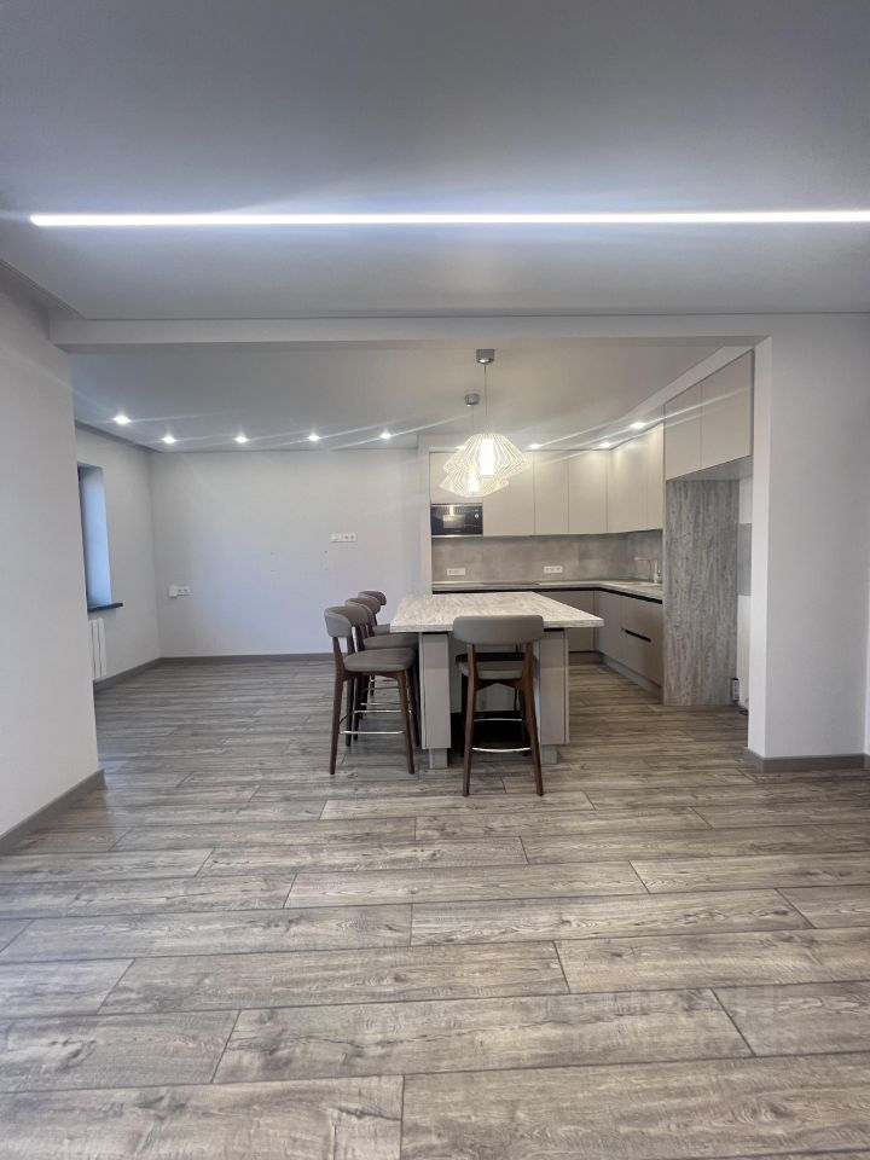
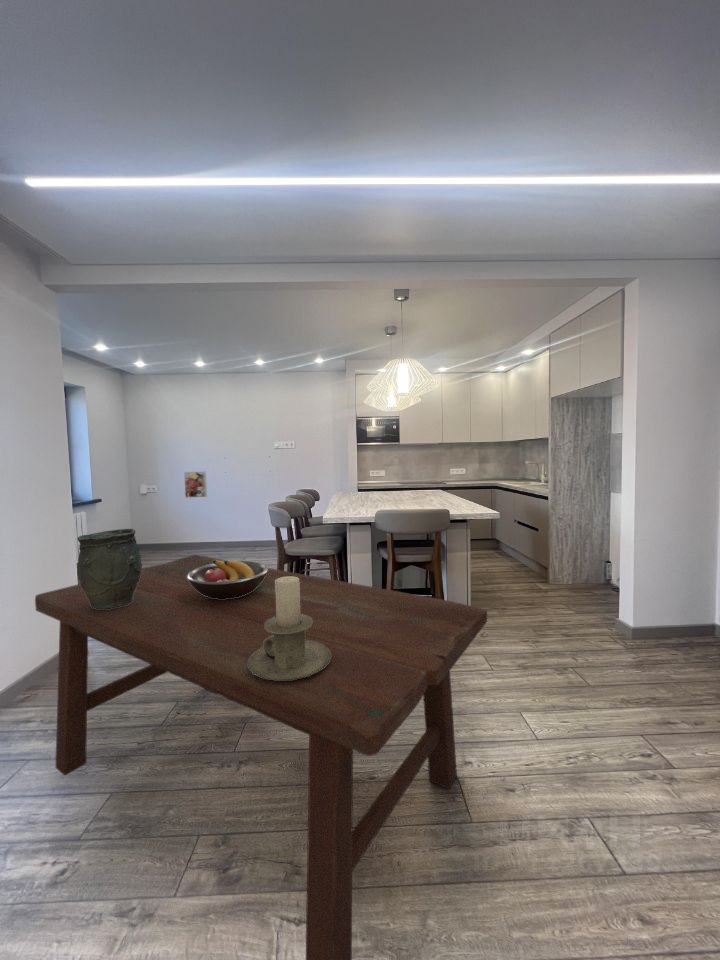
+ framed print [183,471,208,499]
+ candle holder [248,576,331,680]
+ vase [76,528,143,609]
+ dining table [34,554,488,960]
+ fruit bowl [187,560,269,599]
